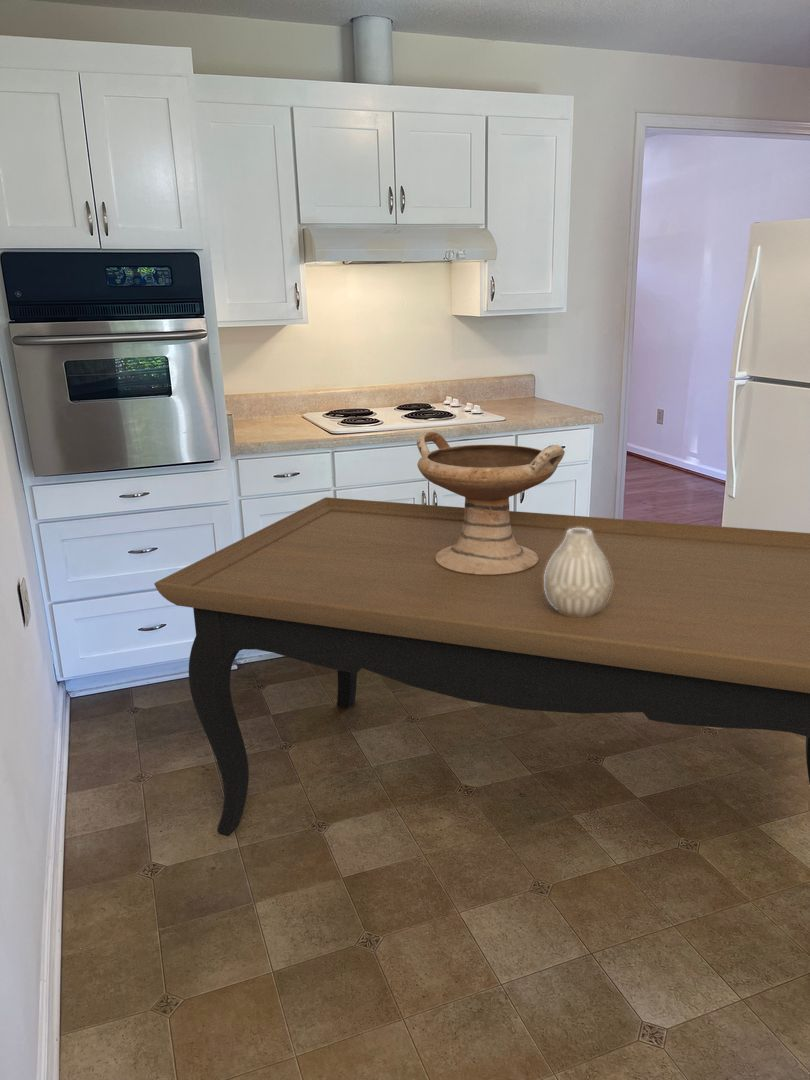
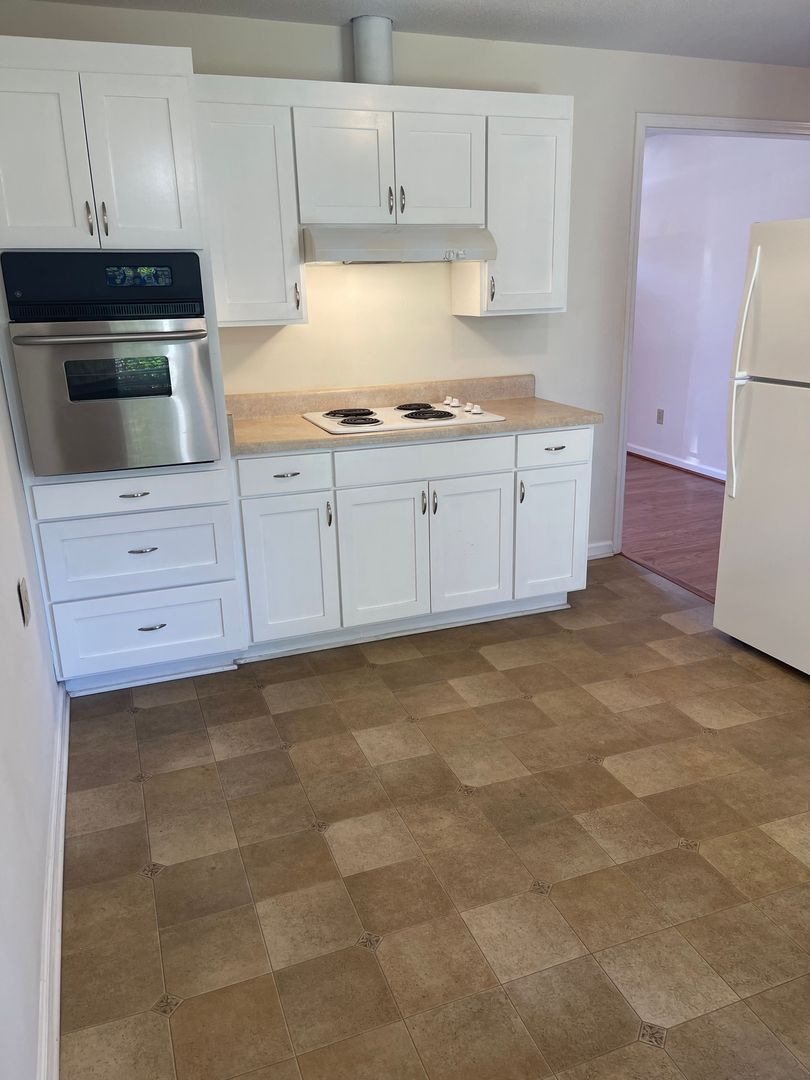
- vase [544,528,612,617]
- decorative bowl [416,431,566,575]
- dining table [153,496,810,837]
